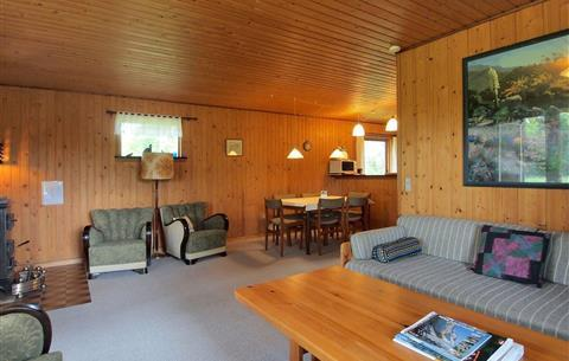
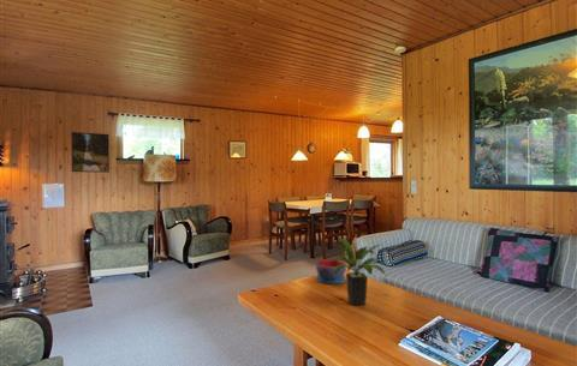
+ bowl [315,259,347,284]
+ potted plant [332,235,387,306]
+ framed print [71,131,111,174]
